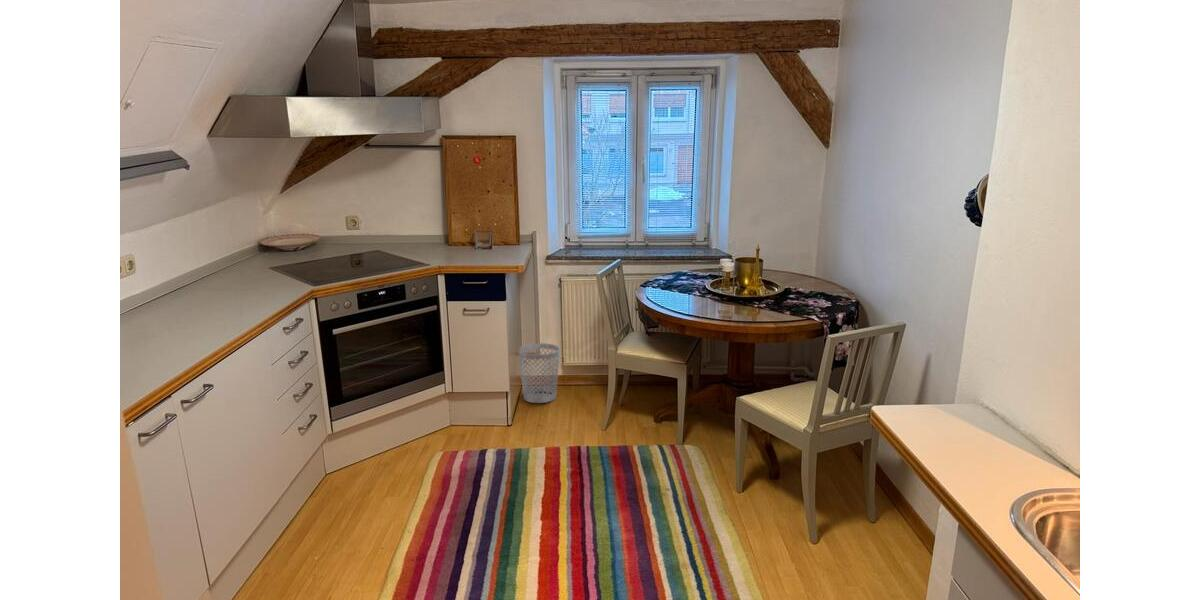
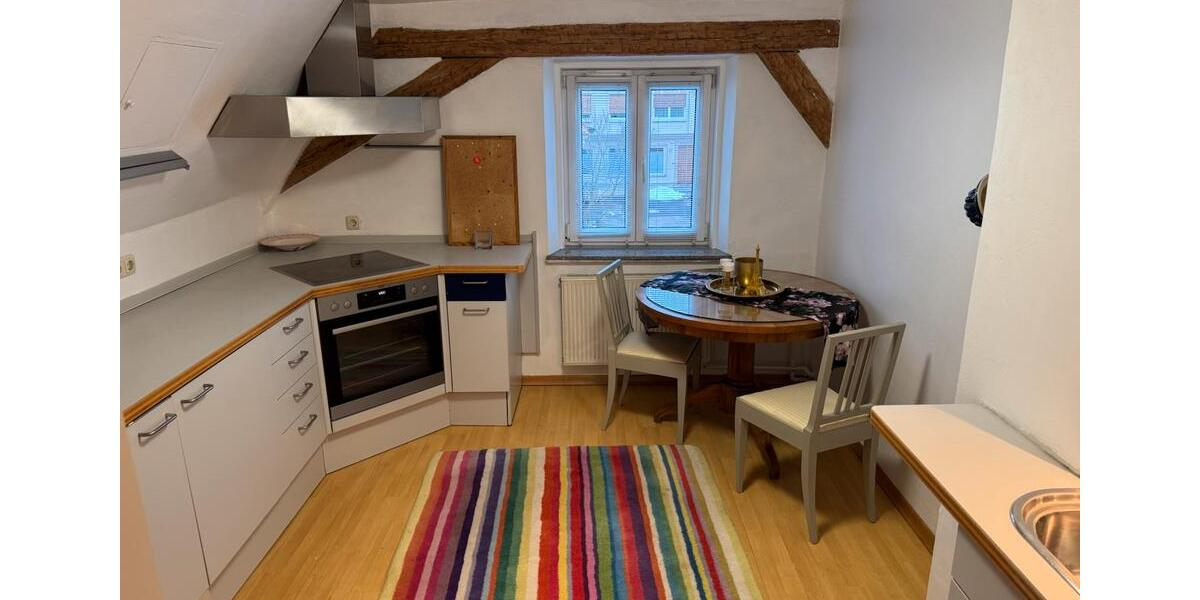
- wastebasket [518,342,561,404]
